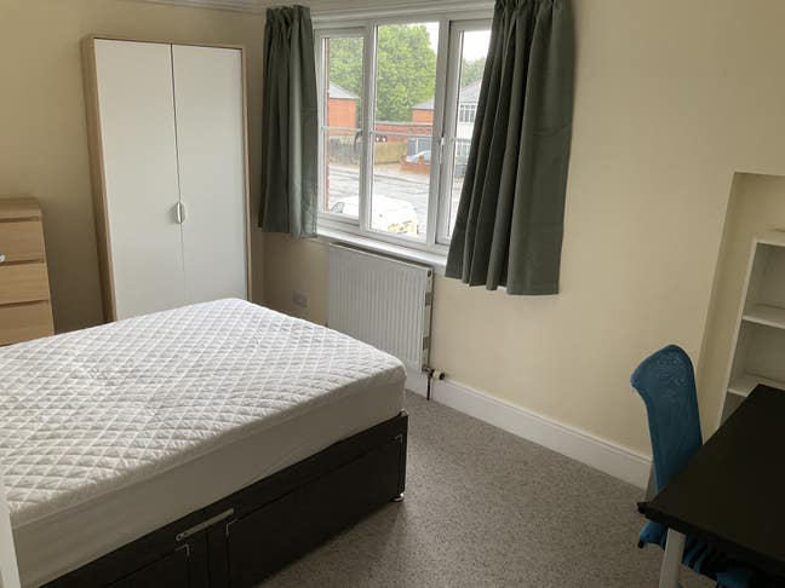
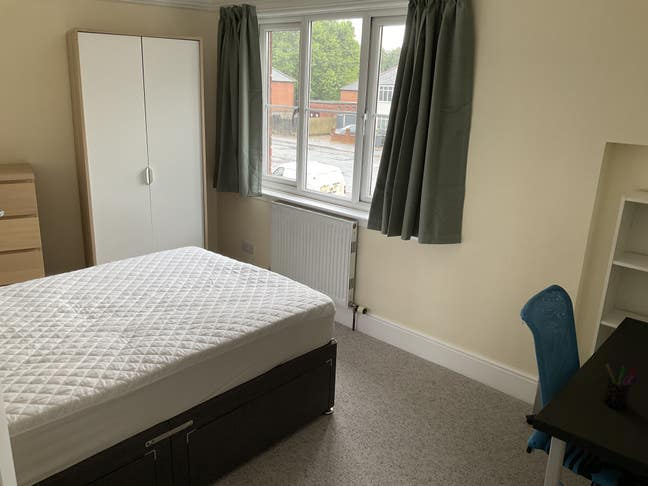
+ pen holder [603,363,638,410]
